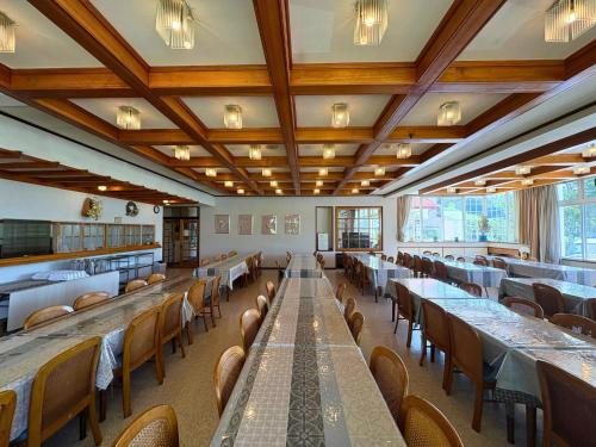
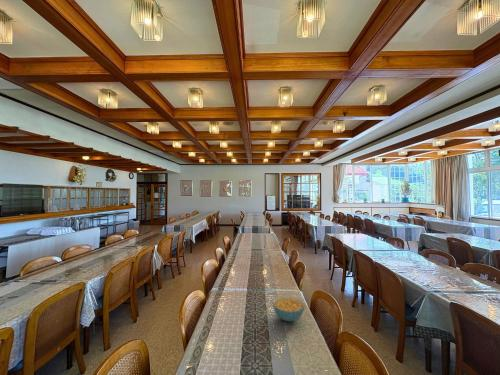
+ cereal bowl [272,295,306,322]
